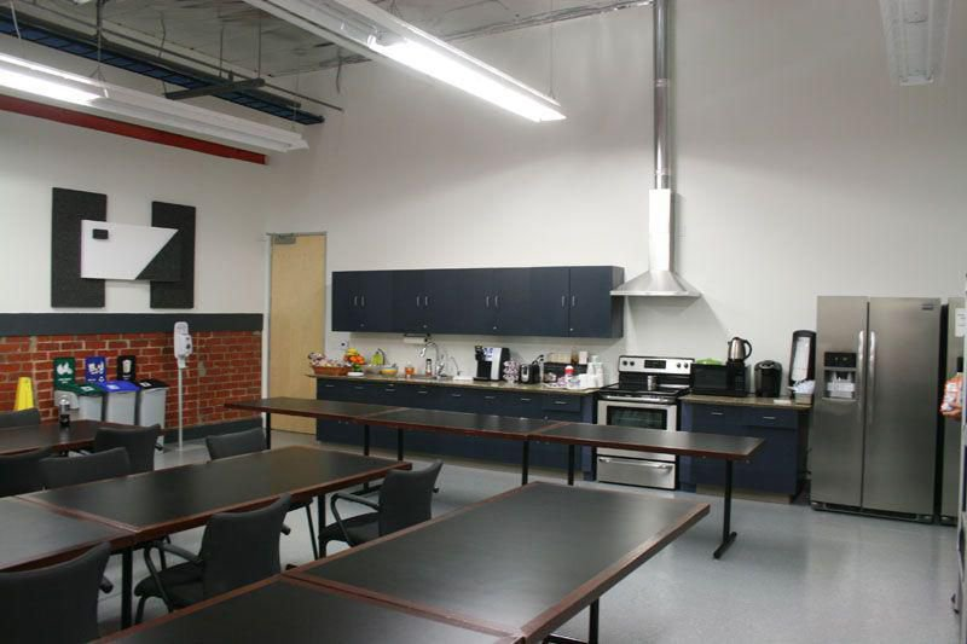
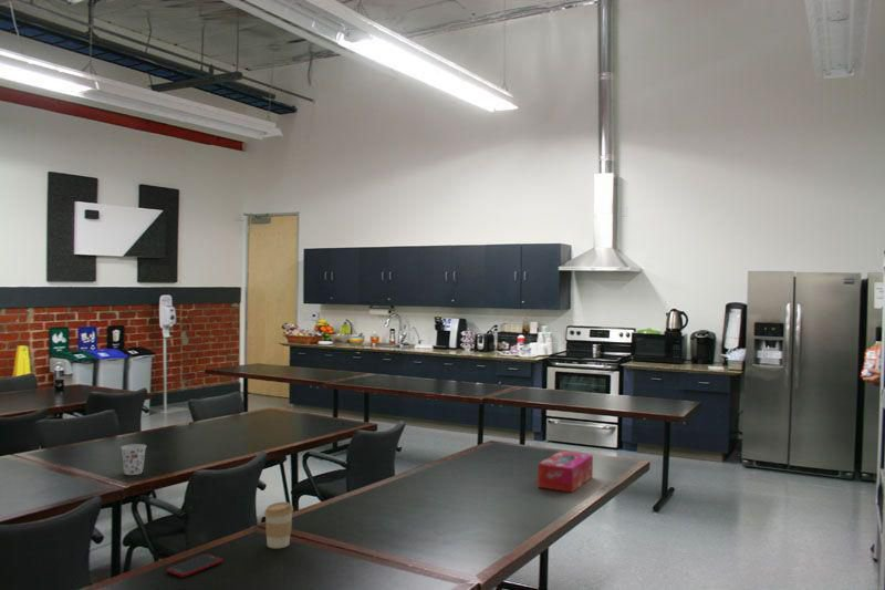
+ coffee cup [263,501,294,549]
+ cell phone [166,552,223,578]
+ cup [119,443,147,476]
+ tissue box [537,449,594,494]
